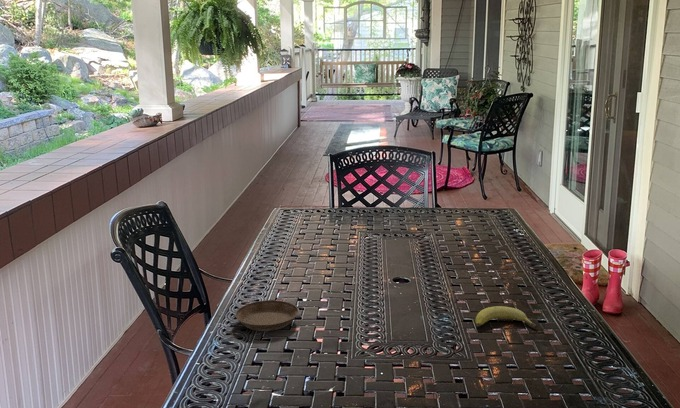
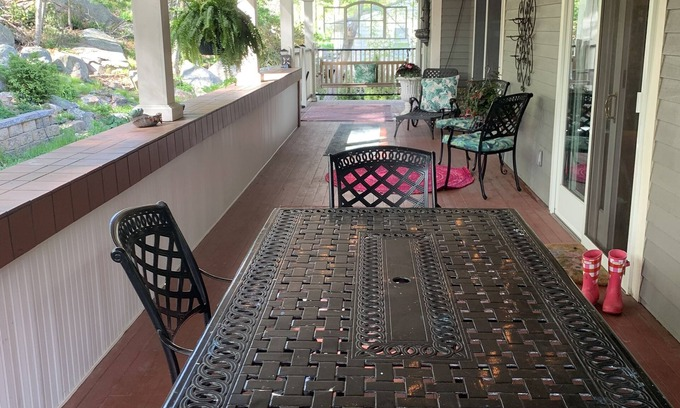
- fruit [474,305,538,329]
- saucer [234,299,300,332]
